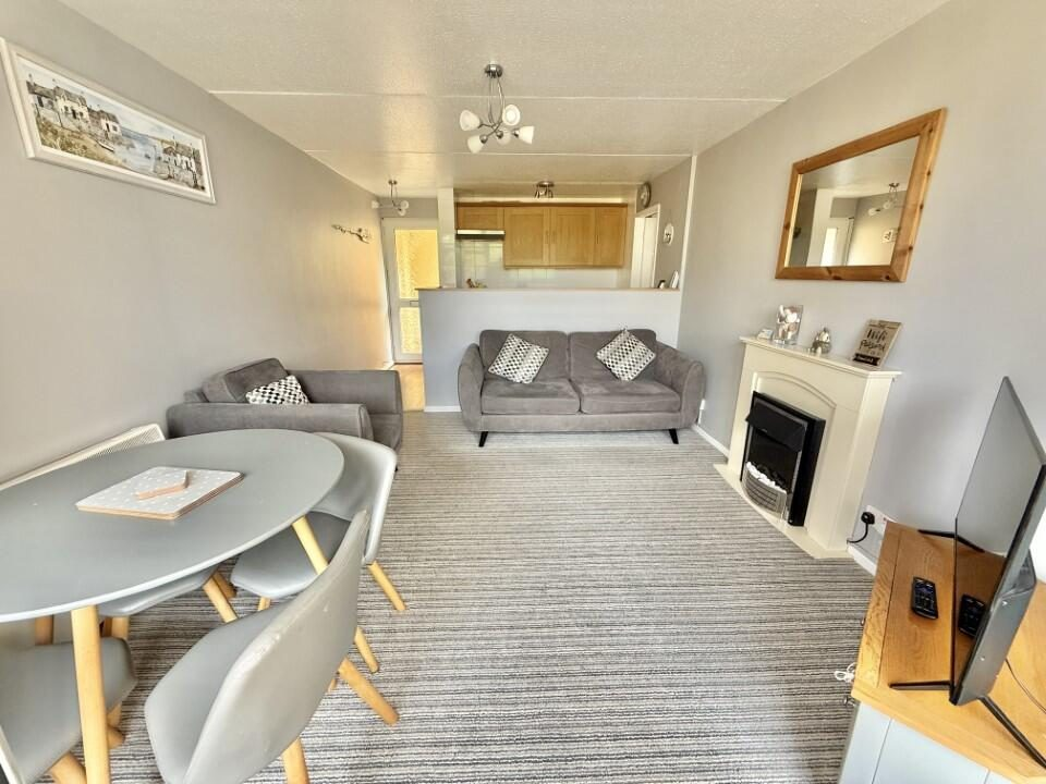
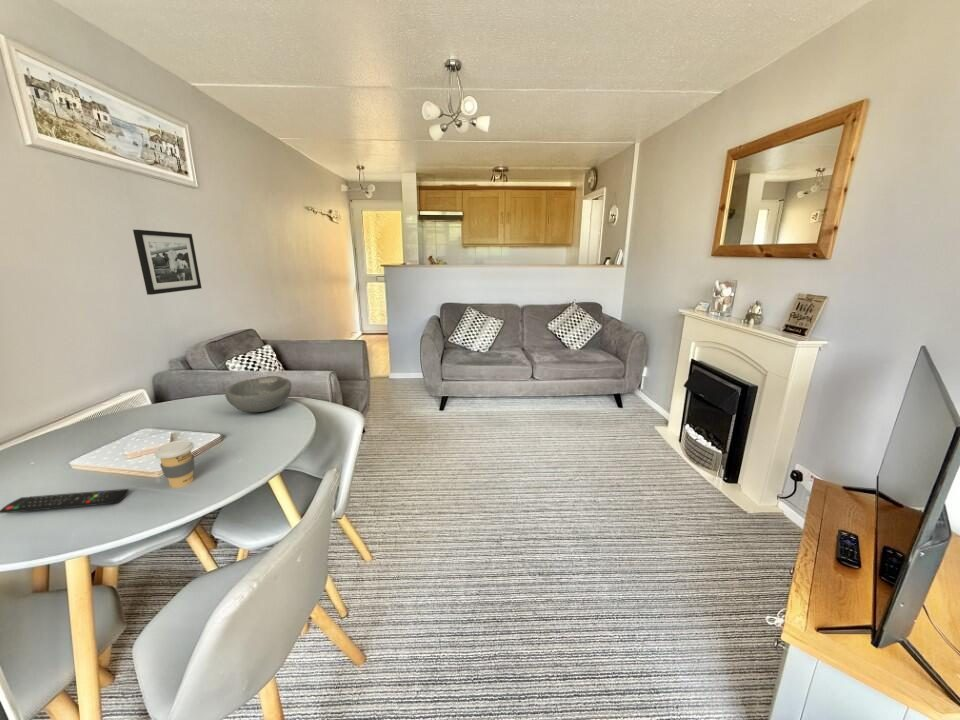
+ remote control [0,488,130,515]
+ bowl [224,375,292,413]
+ coffee cup [153,439,196,489]
+ picture frame [132,229,203,296]
